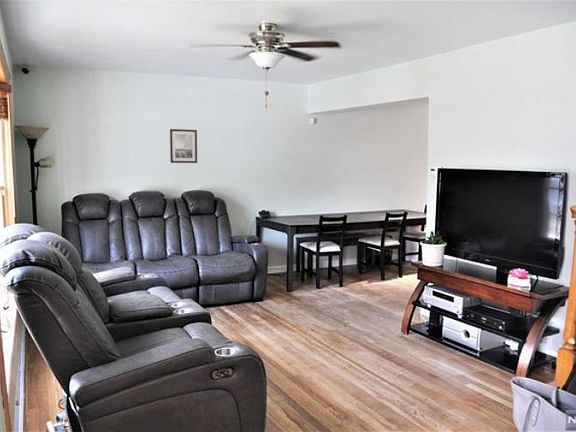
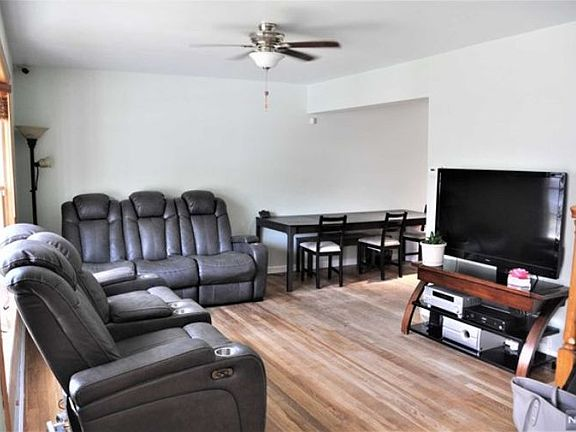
- wall art [169,128,198,164]
